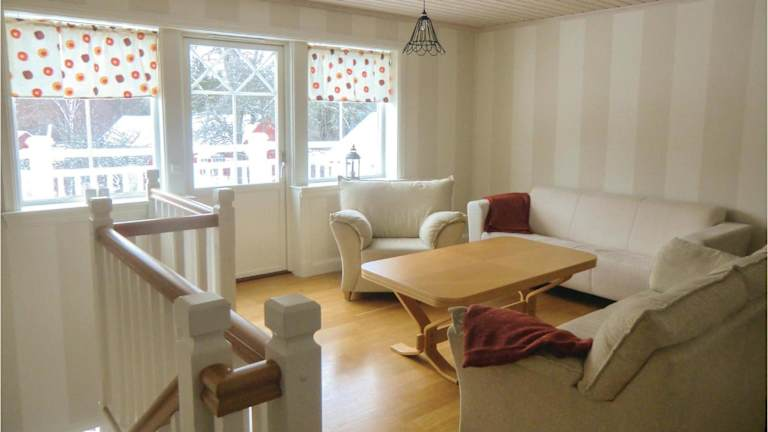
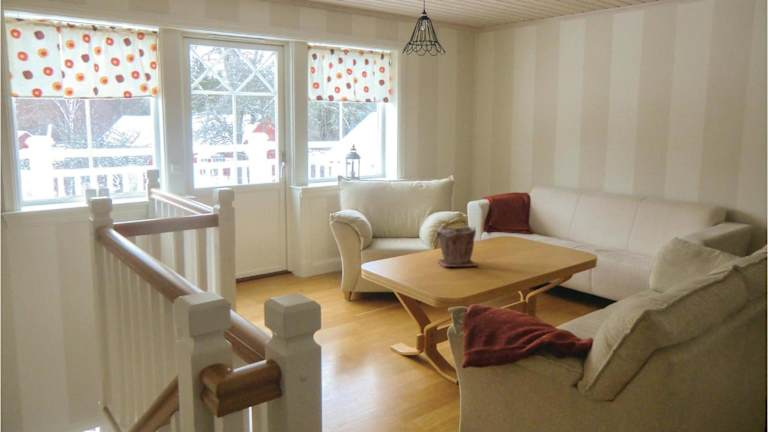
+ plant pot [435,225,479,268]
